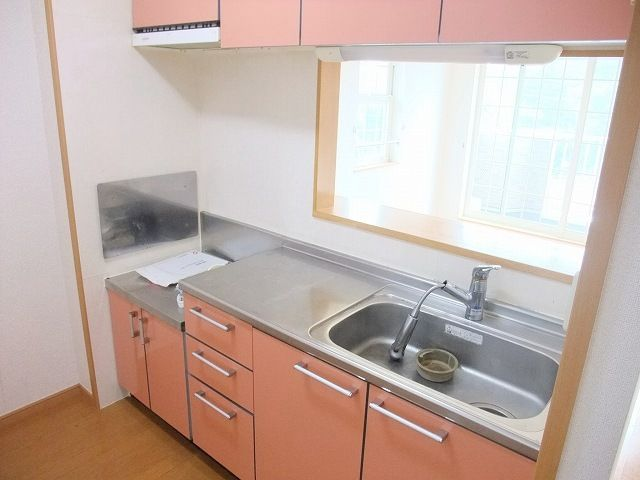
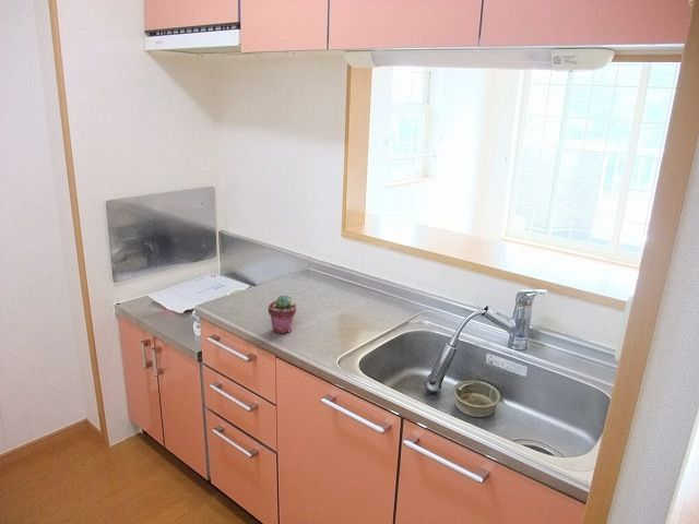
+ potted succulent [268,294,297,334]
